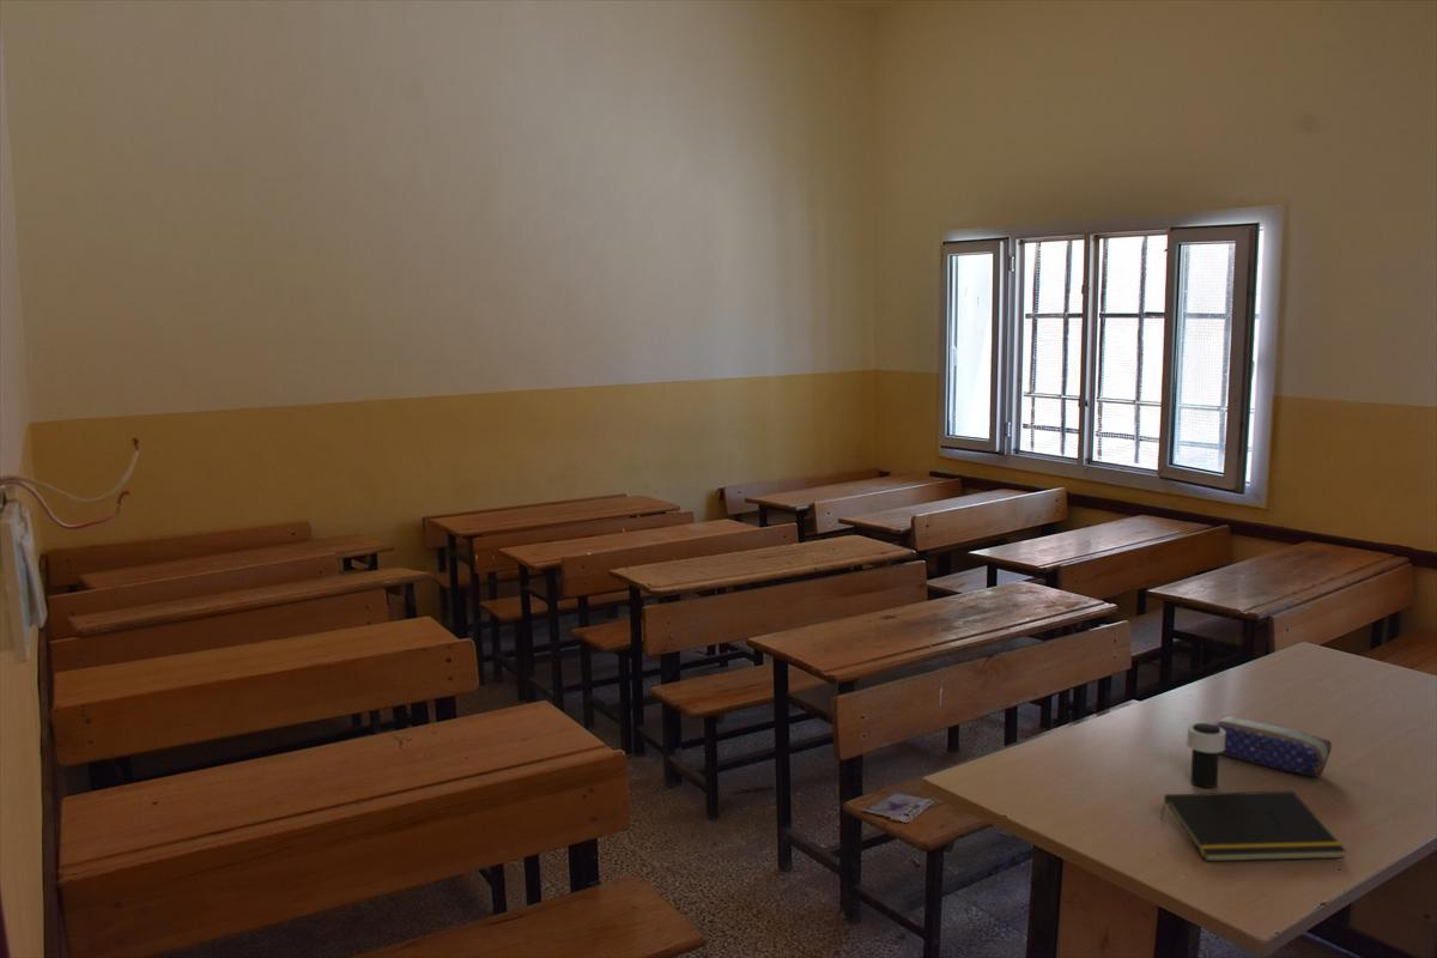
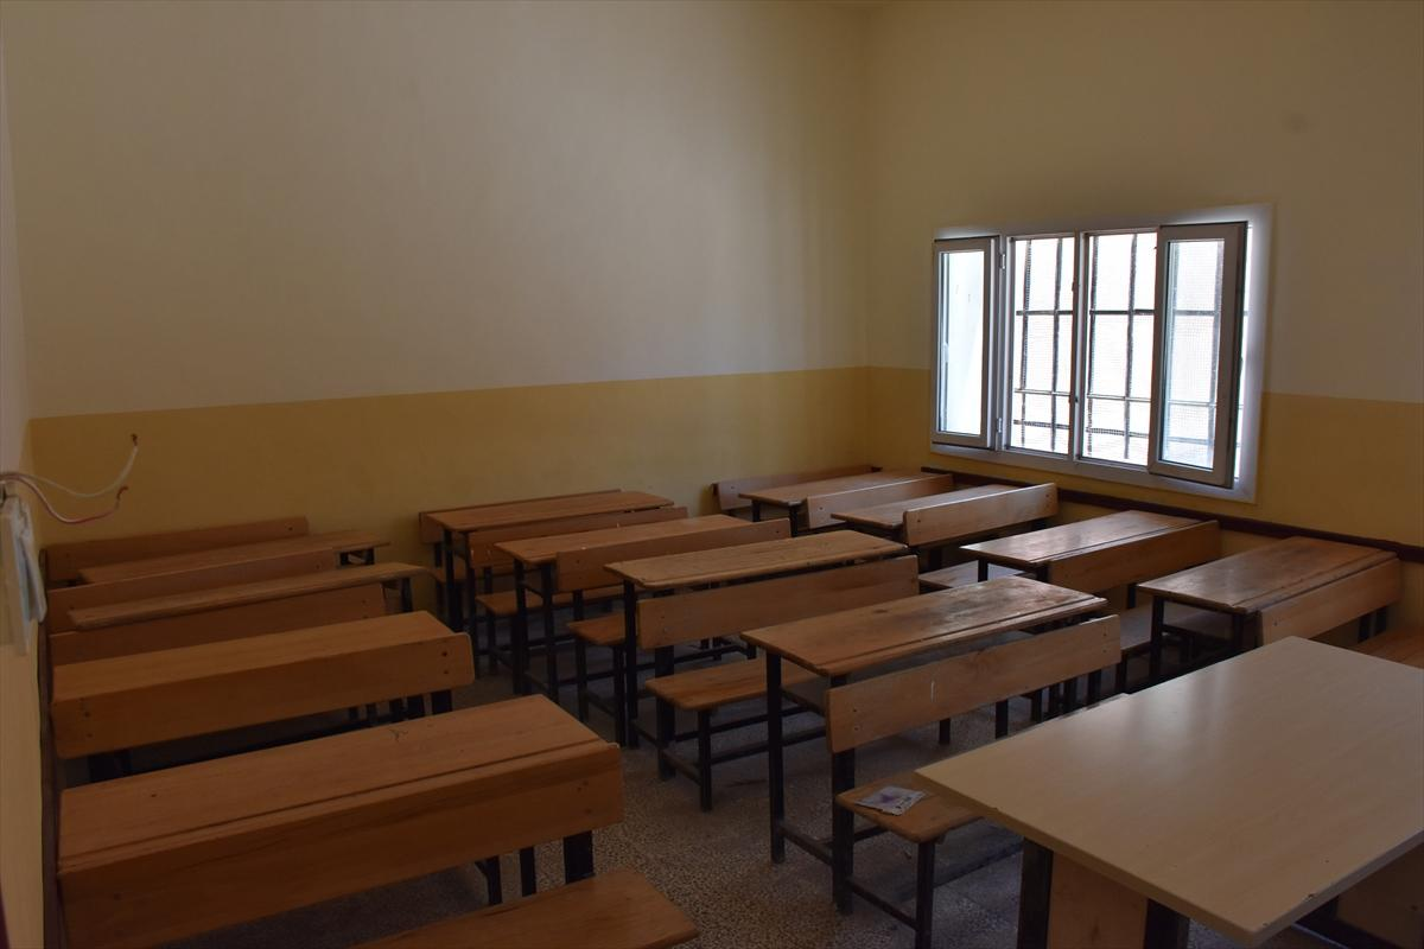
- notepad [1159,790,1347,862]
- pencil case [1212,715,1333,778]
- cup [1186,722,1226,789]
